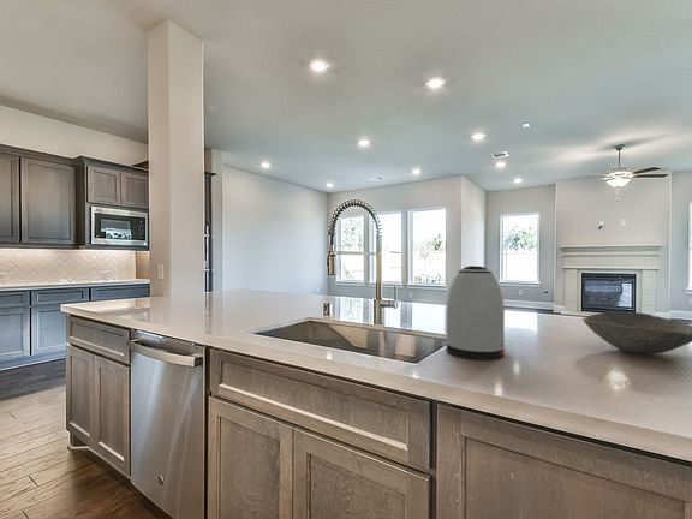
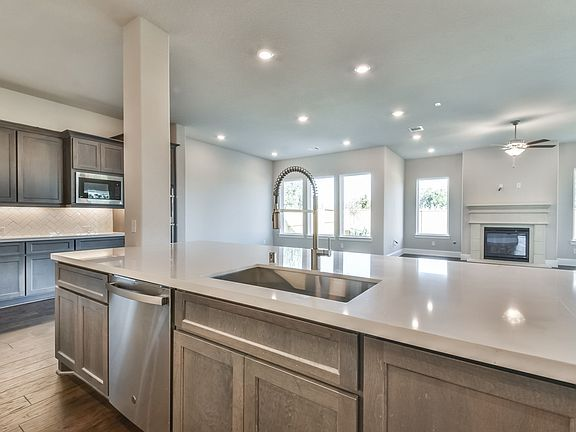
- kettle [445,264,506,360]
- bowl [581,310,692,354]
